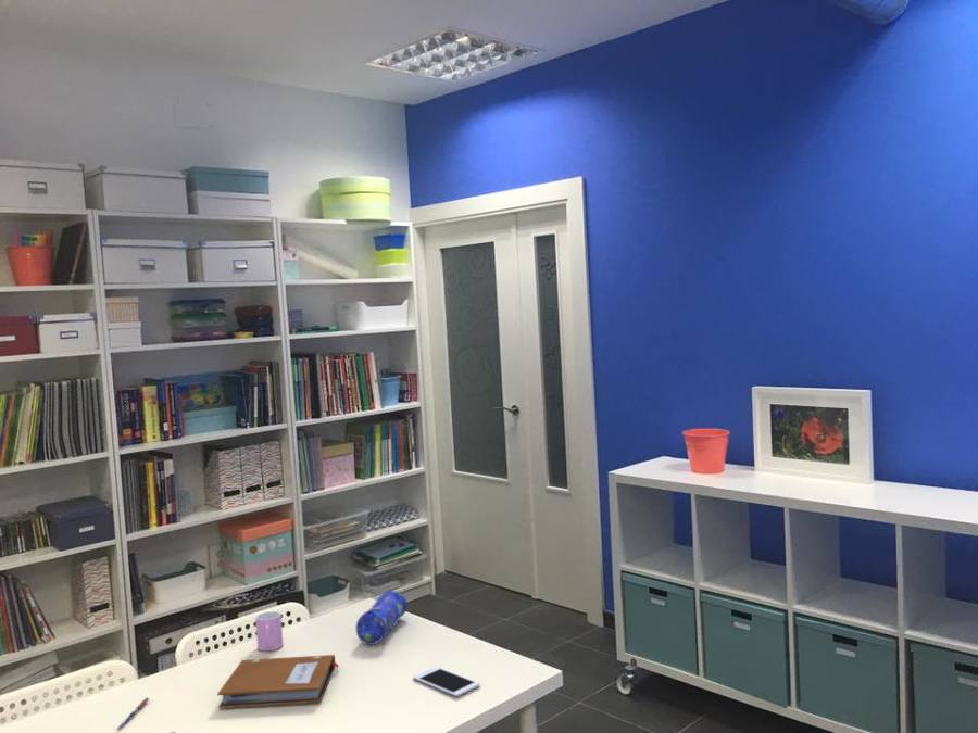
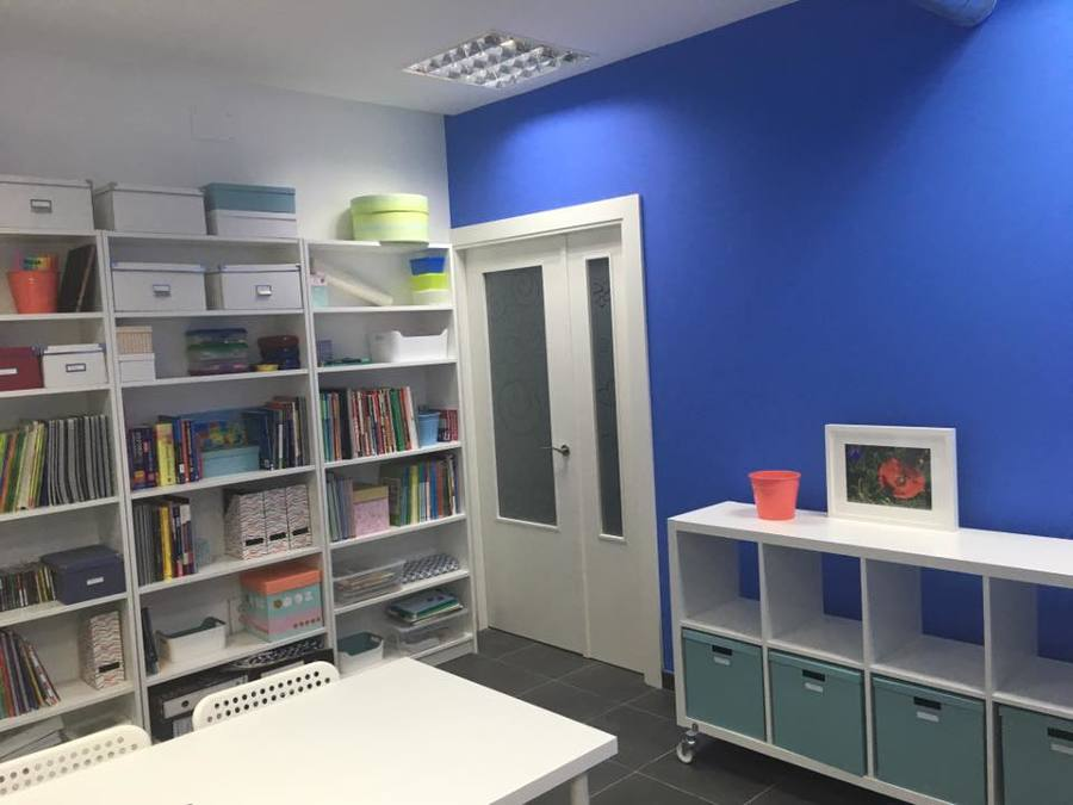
- pen [115,696,151,732]
- pencil case [354,589,409,646]
- cell phone [412,666,481,698]
- notebook [216,654,340,709]
- cup [254,610,284,652]
